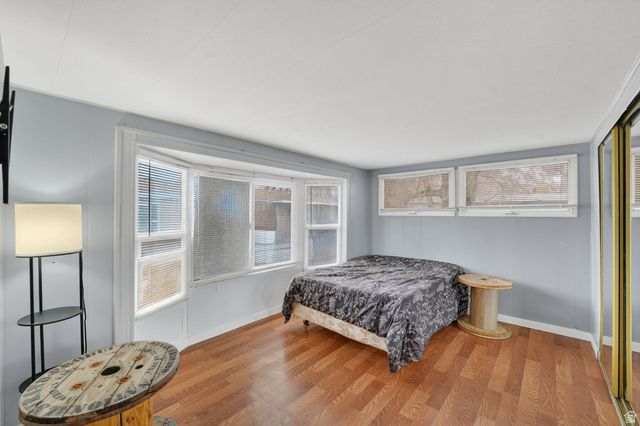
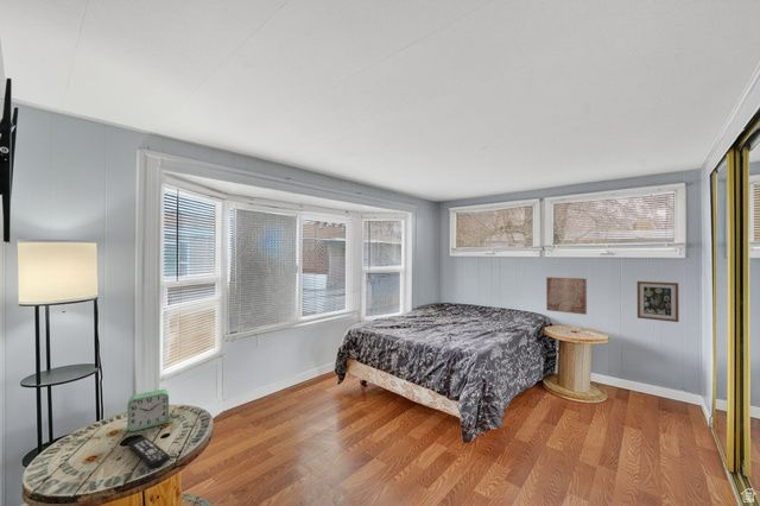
+ wall art [545,276,588,316]
+ alarm clock [126,388,170,432]
+ wall art [636,280,680,323]
+ remote control [126,435,171,469]
